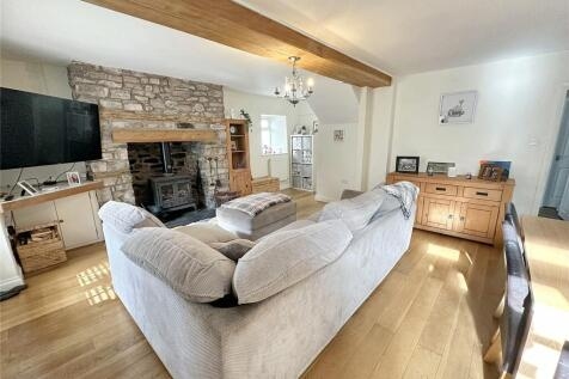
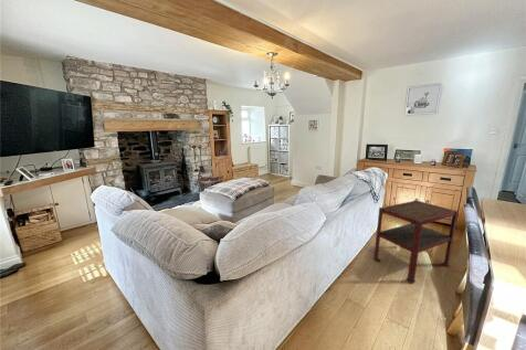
+ side table [371,199,460,284]
